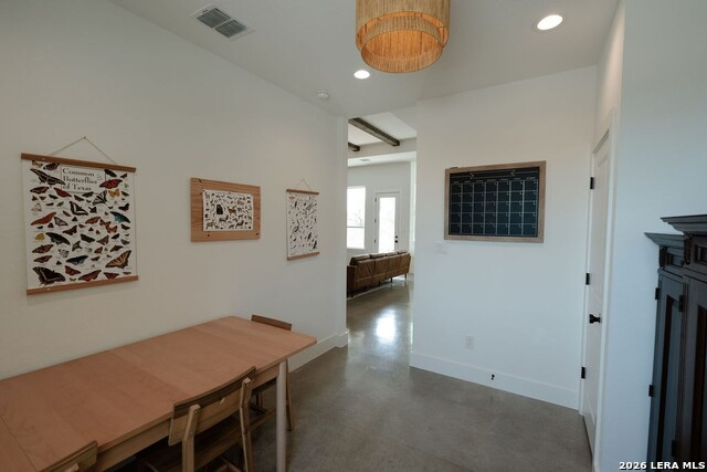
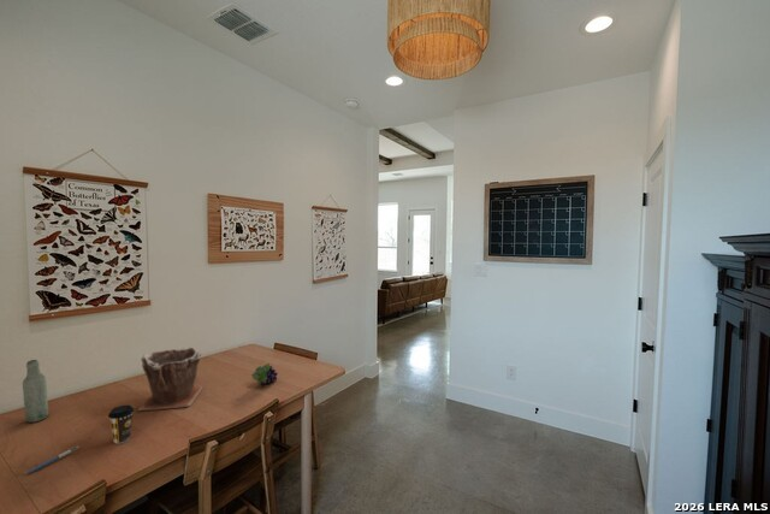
+ bottle [22,359,49,424]
+ coffee cup [107,403,135,444]
+ fruit [250,362,279,385]
+ plant pot [137,347,203,412]
+ pen [25,445,79,475]
